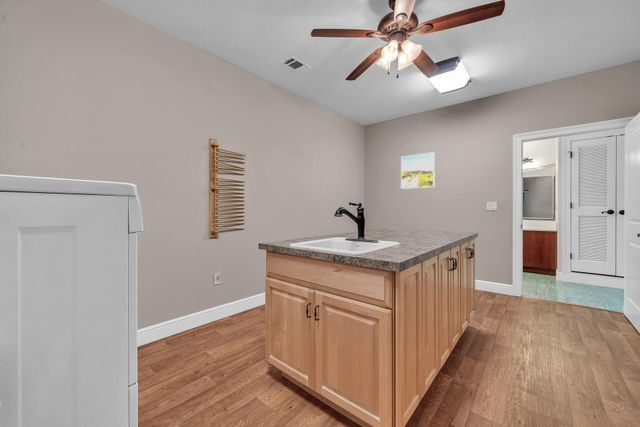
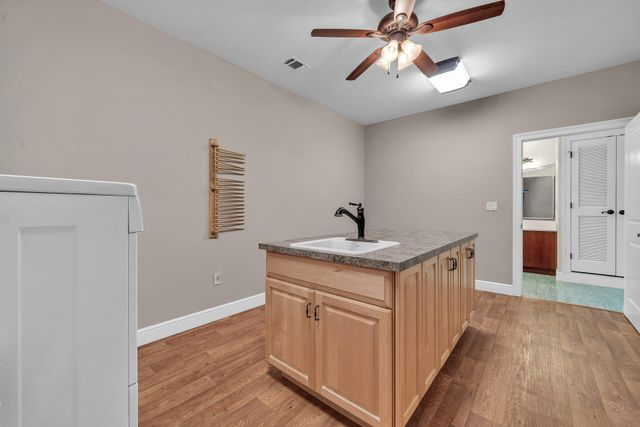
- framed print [400,151,436,190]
